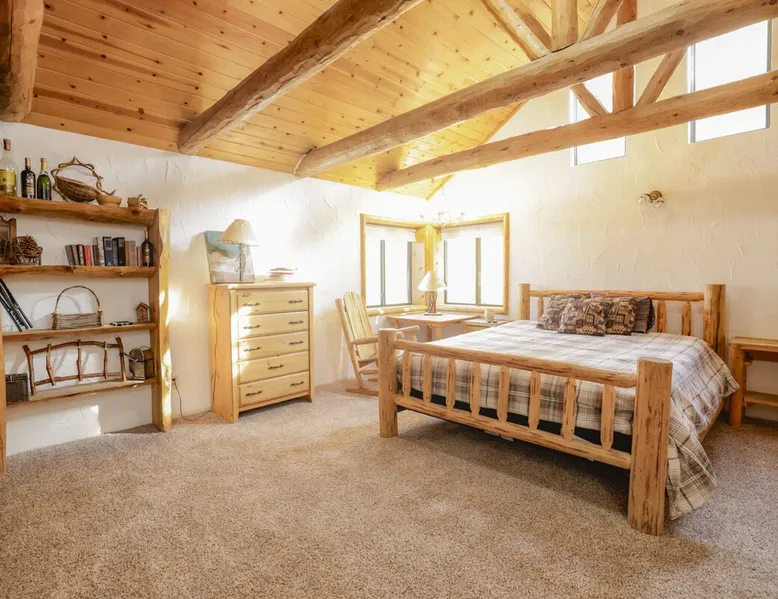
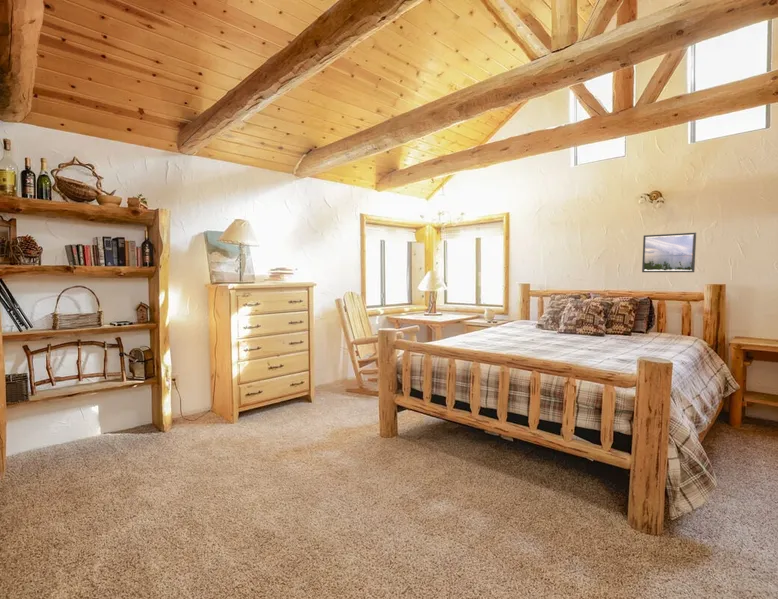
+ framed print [641,231,697,273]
